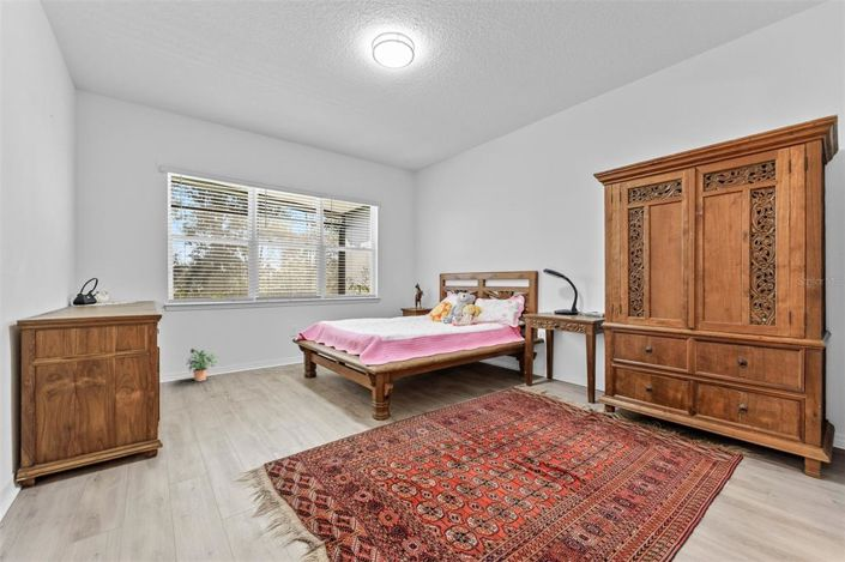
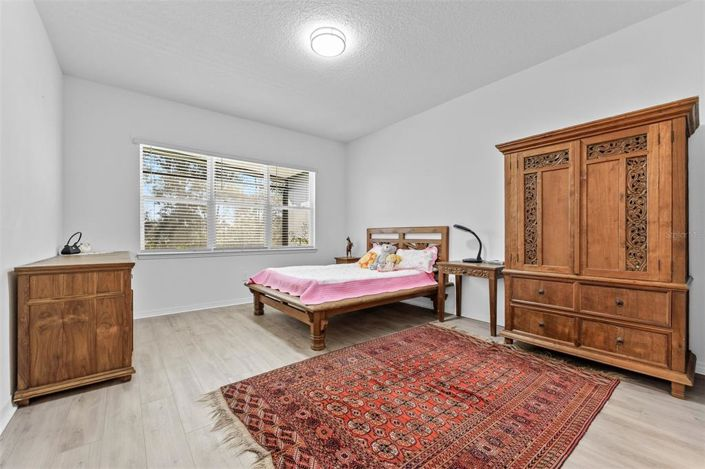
- potted plant [185,348,219,382]
